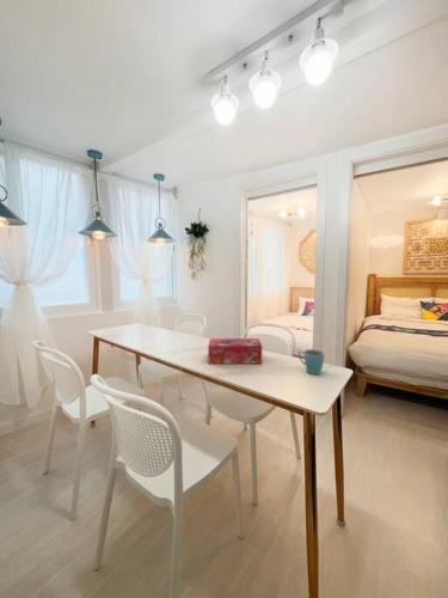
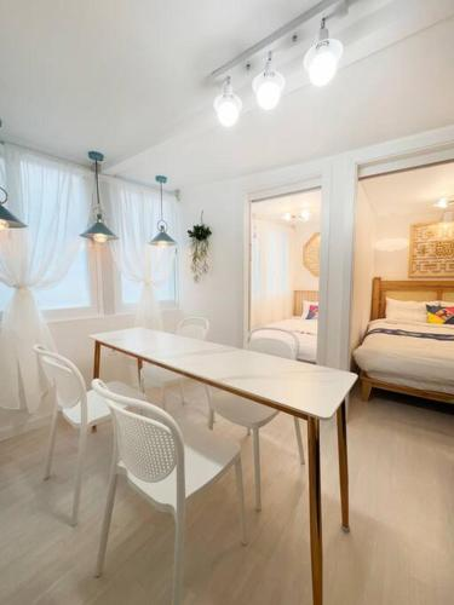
- tissue box [207,337,263,365]
- mug [297,348,325,376]
